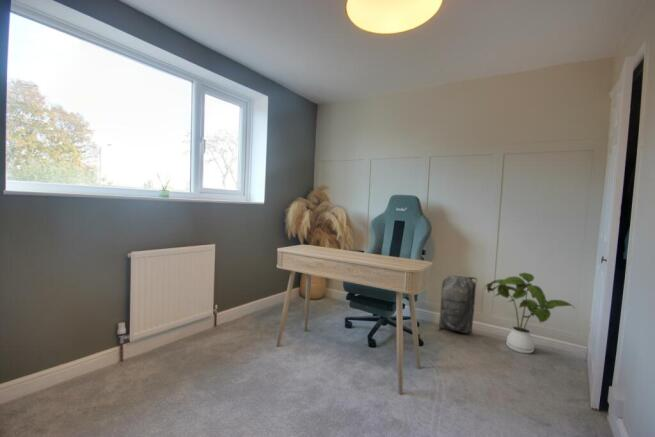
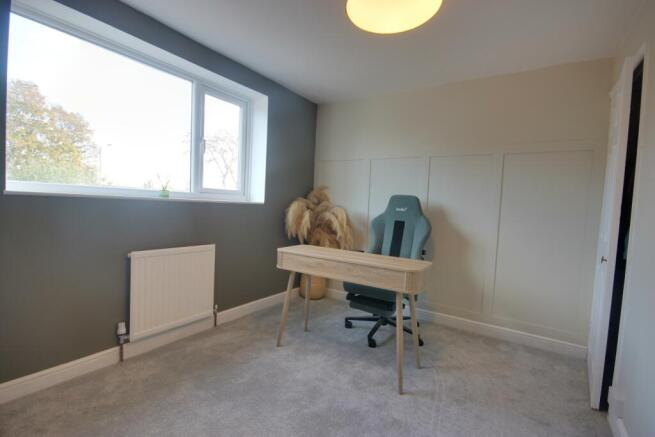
- buddha head [437,275,478,335]
- house plant [483,272,577,354]
